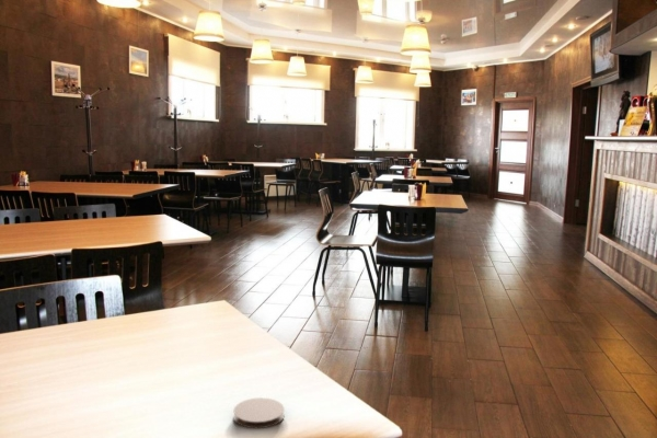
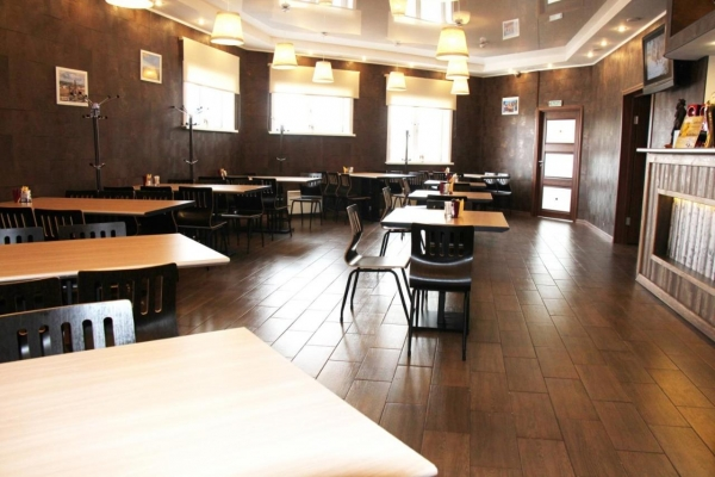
- coaster [232,396,285,430]
